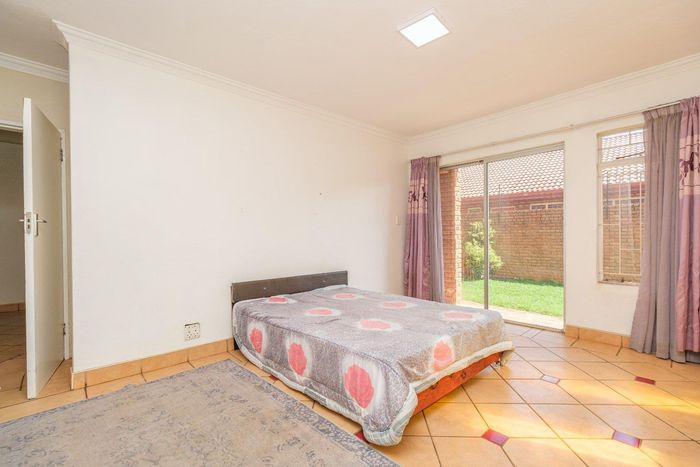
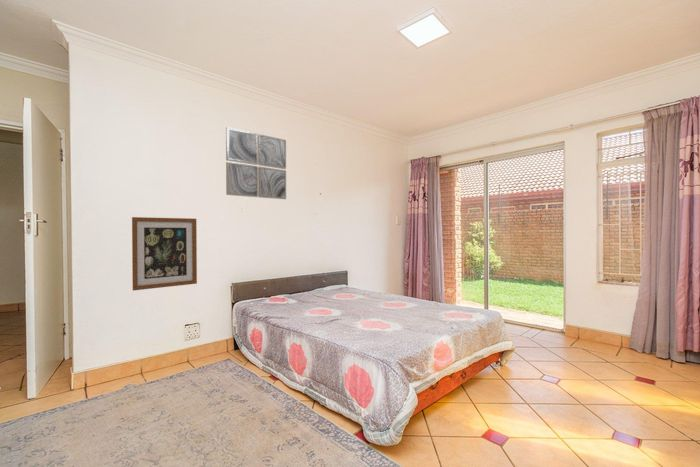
+ wall art [225,126,287,200]
+ wall art [131,216,198,291]
